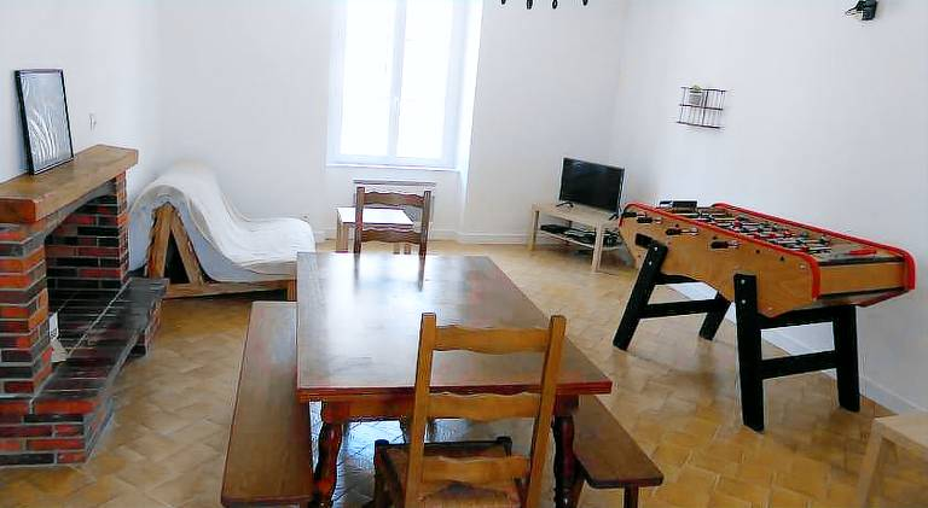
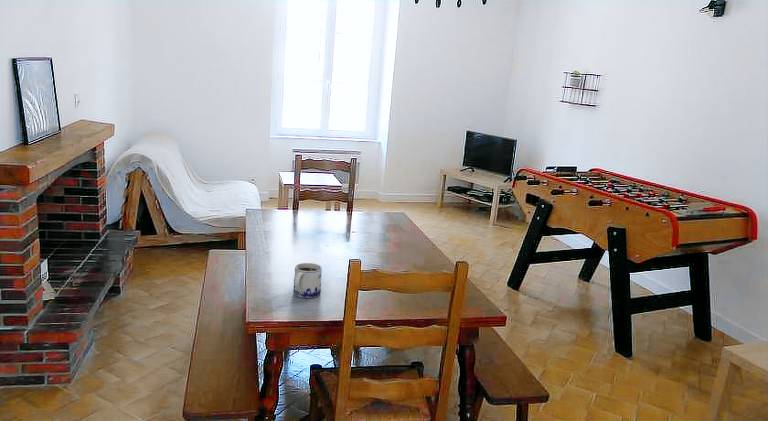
+ mug [292,262,323,299]
